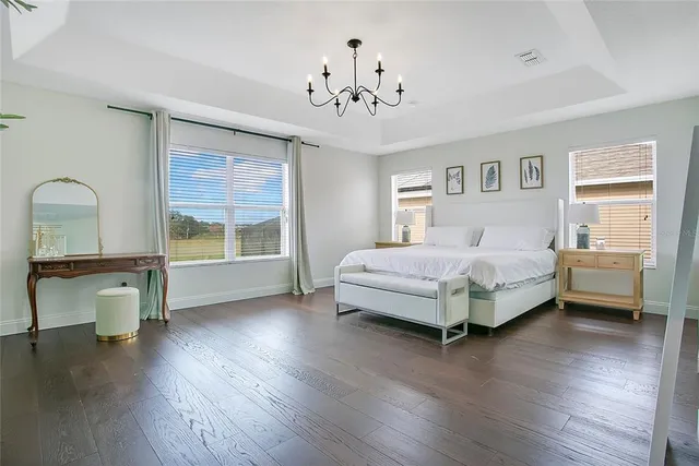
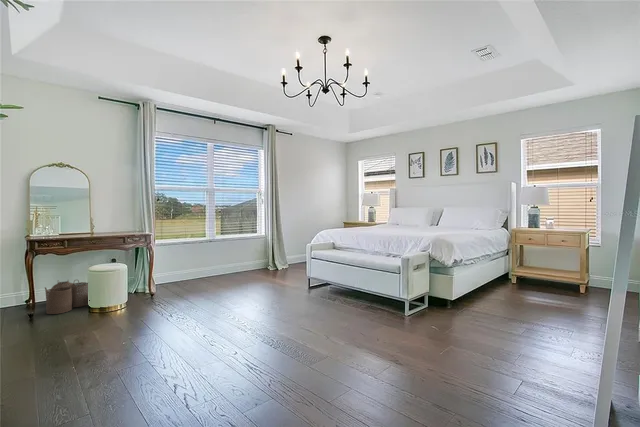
+ woven basket [44,279,89,315]
